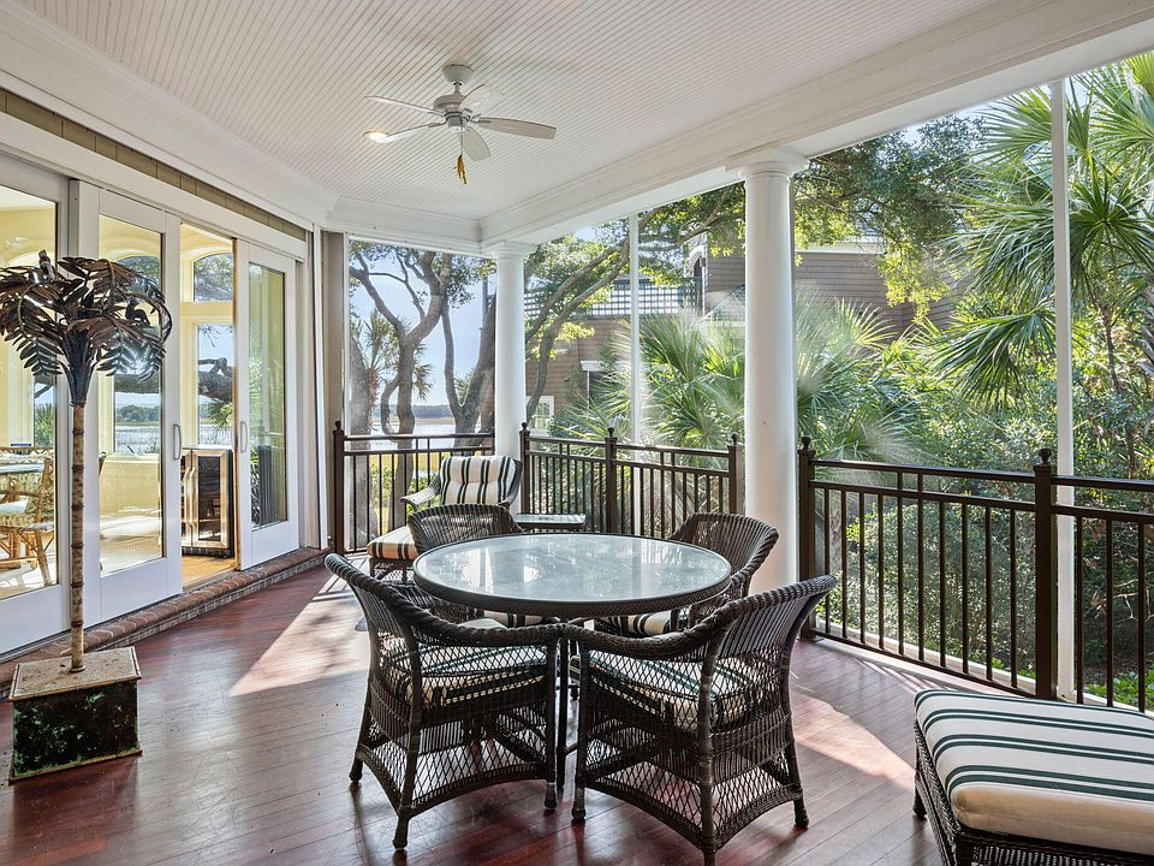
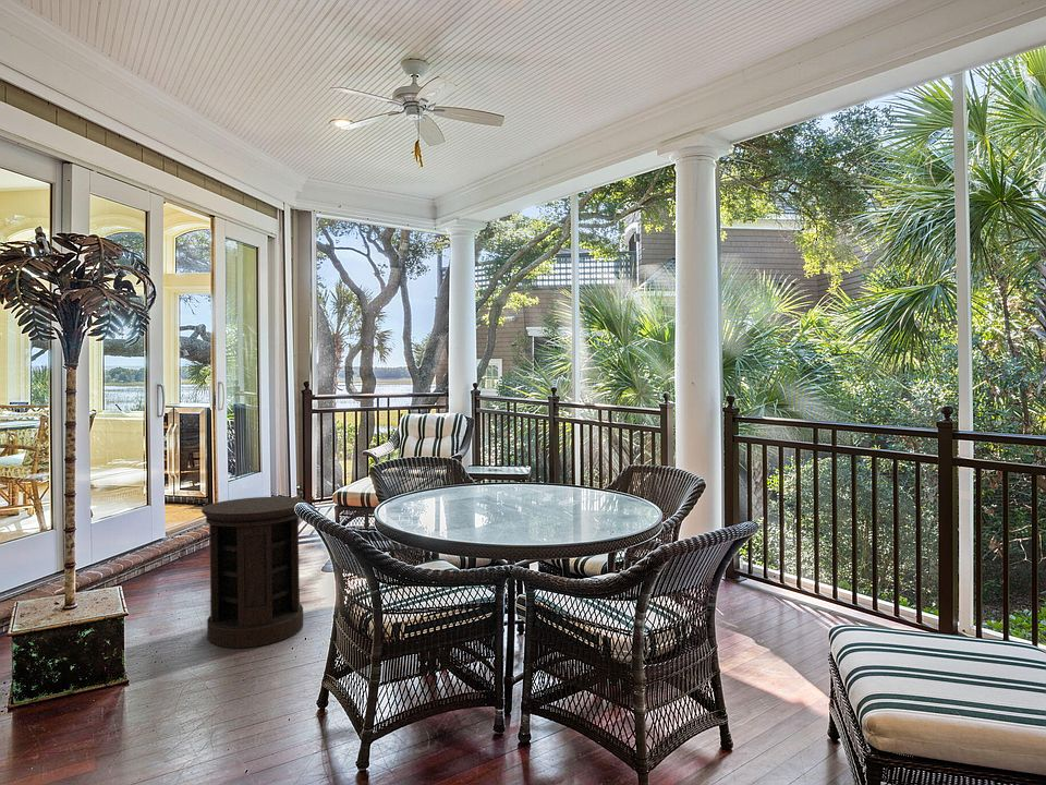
+ side table [200,496,306,649]
